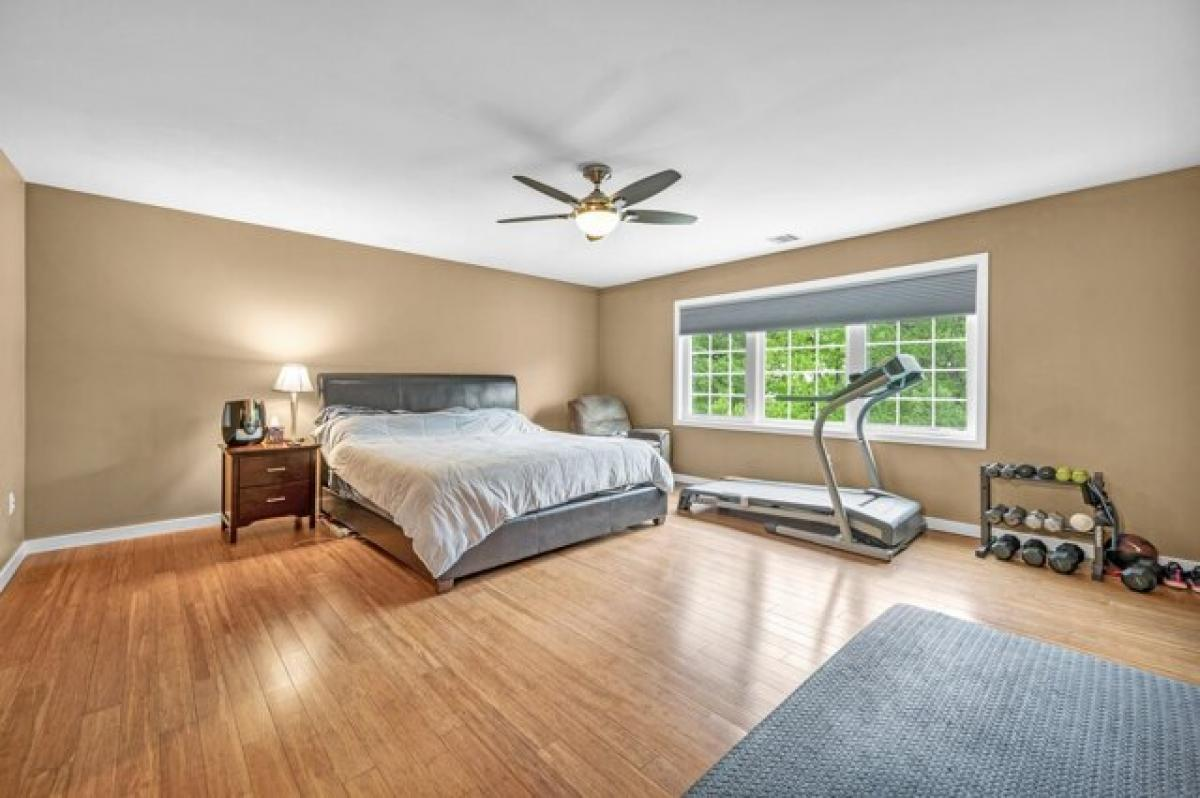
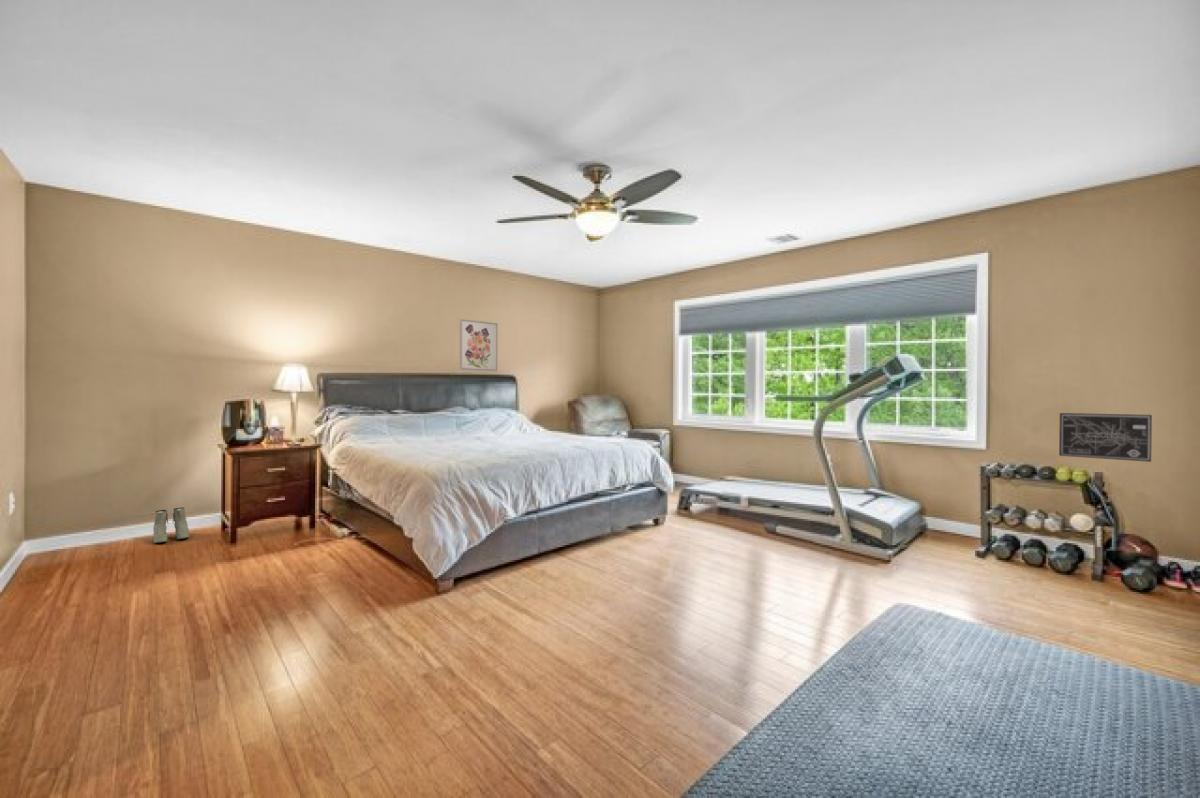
+ wall art [1058,412,1153,463]
+ wall art [459,318,499,372]
+ boots [152,506,190,544]
